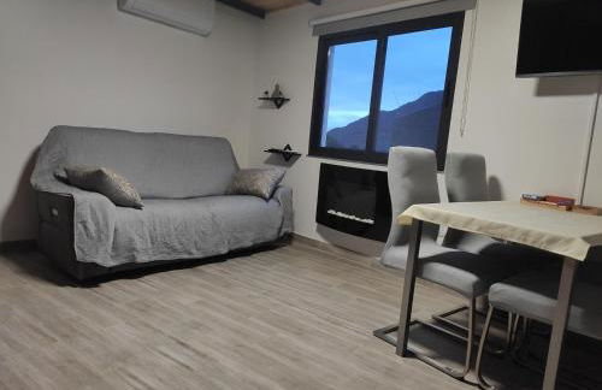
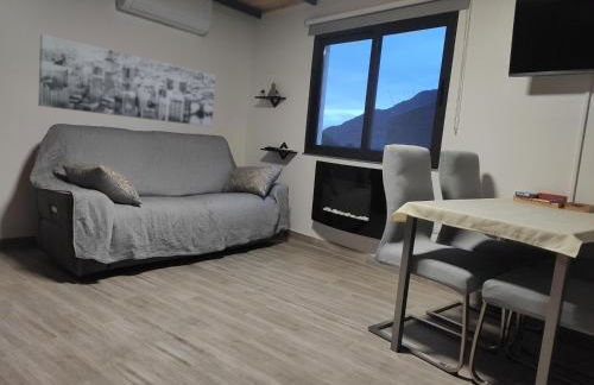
+ wall art [38,33,216,128]
